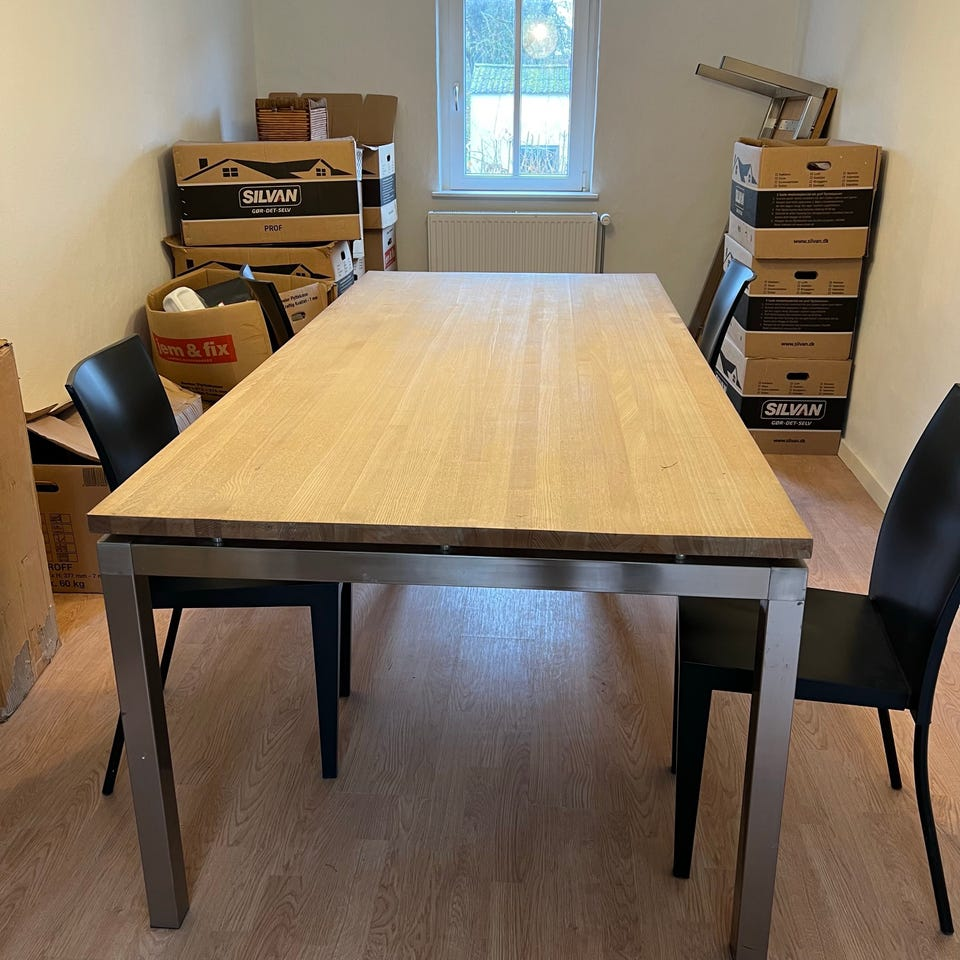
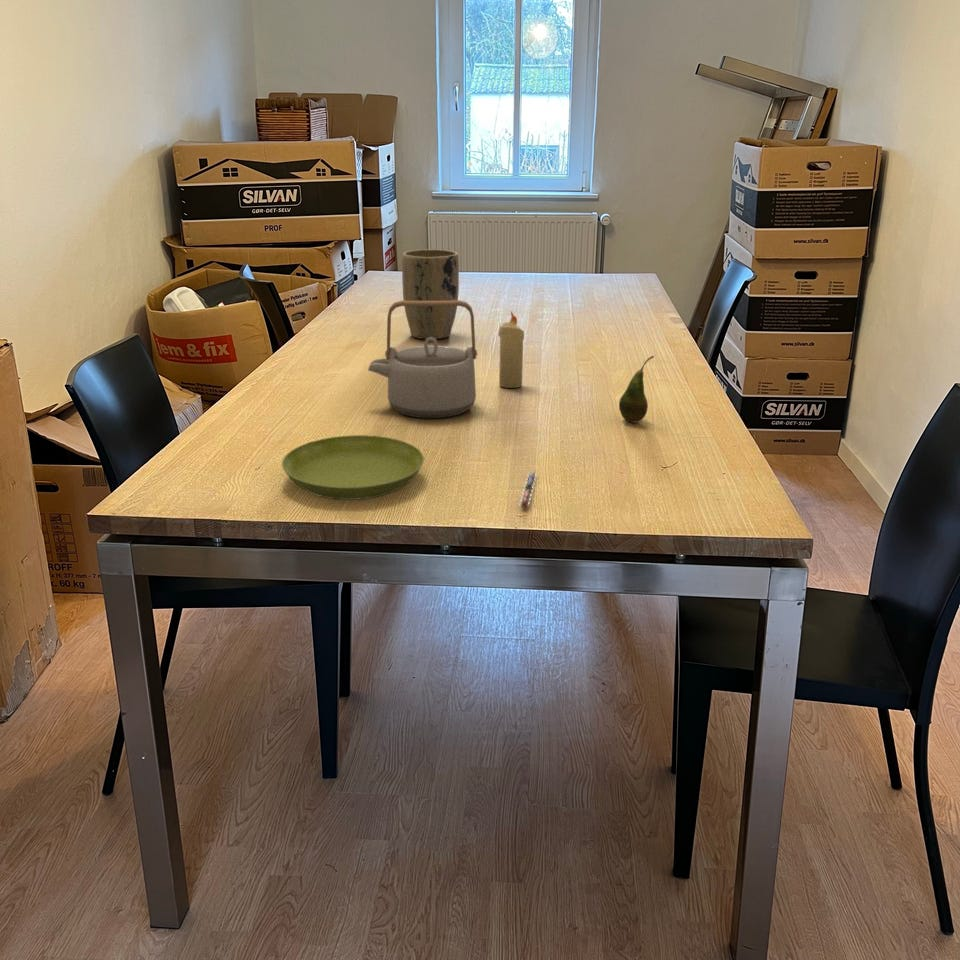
+ teapot [367,299,478,419]
+ candle [497,310,525,389]
+ pen [519,470,538,509]
+ fruit [618,355,655,424]
+ plant pot [401,248,460,340]
+ saucer [281,434,425,501]
